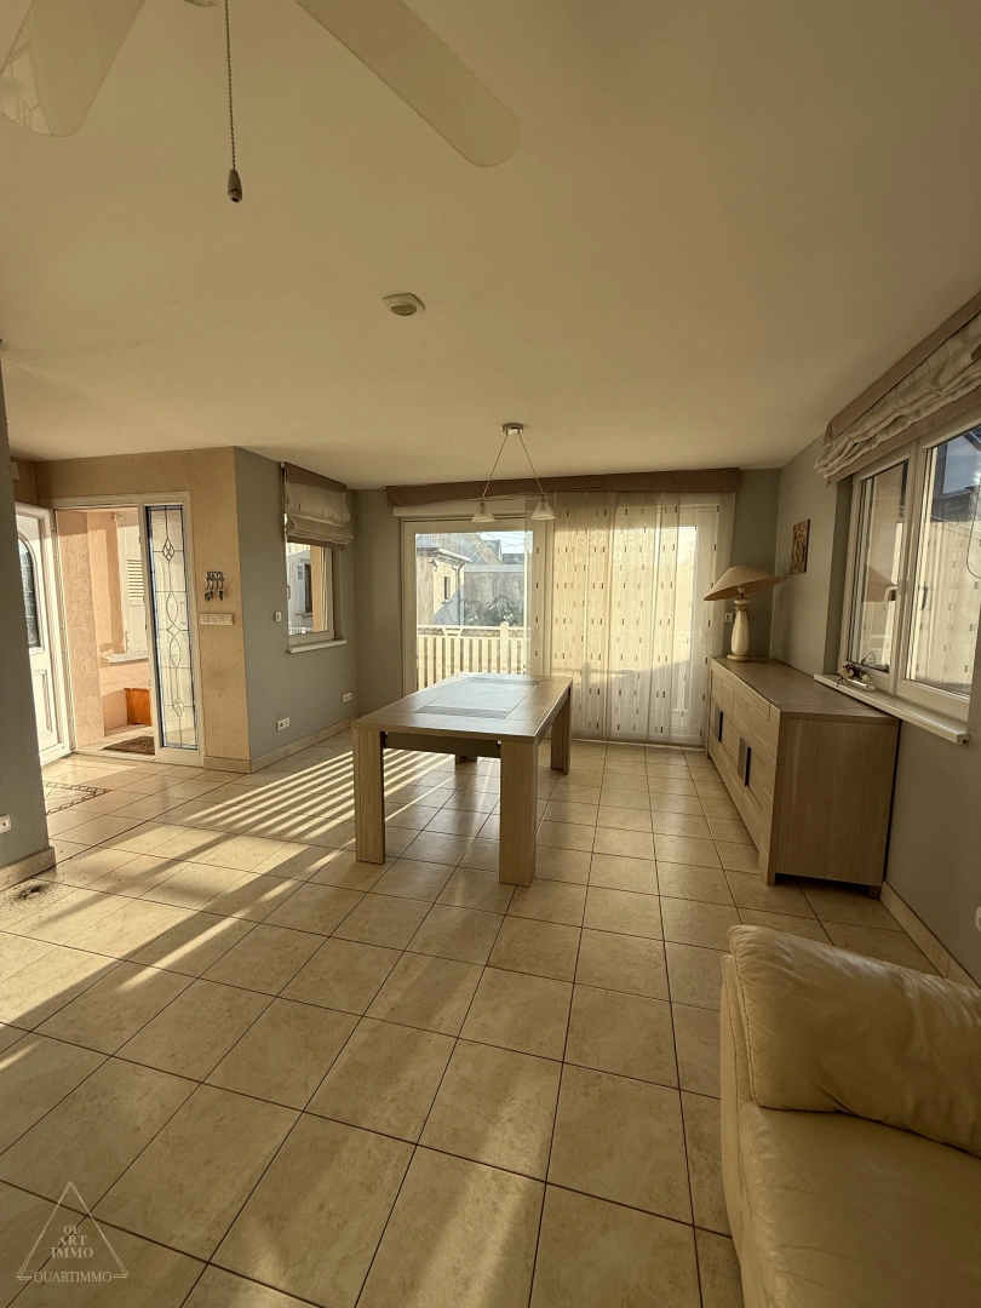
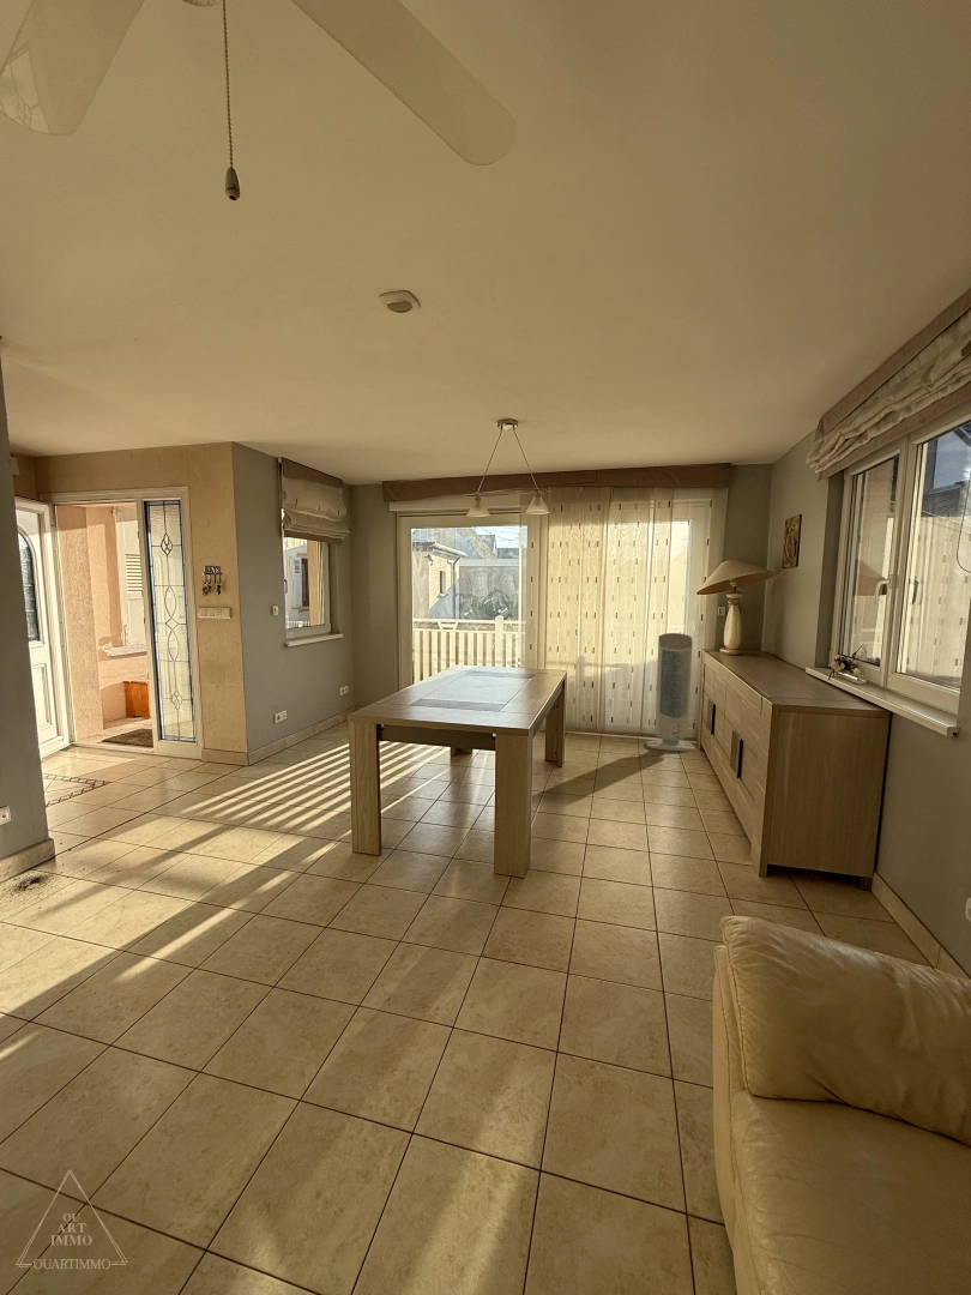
+ air purifier [645,632,696,752]
